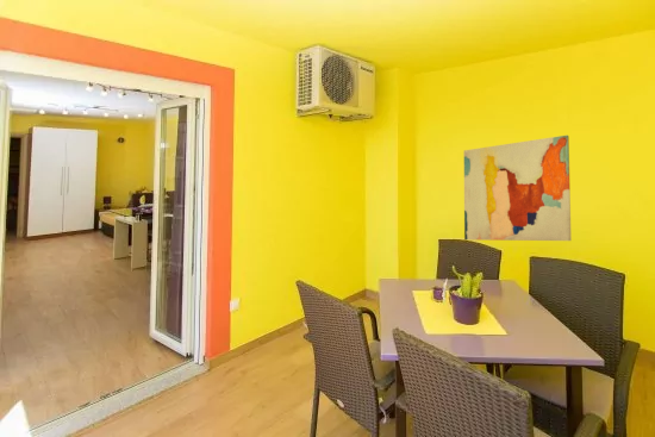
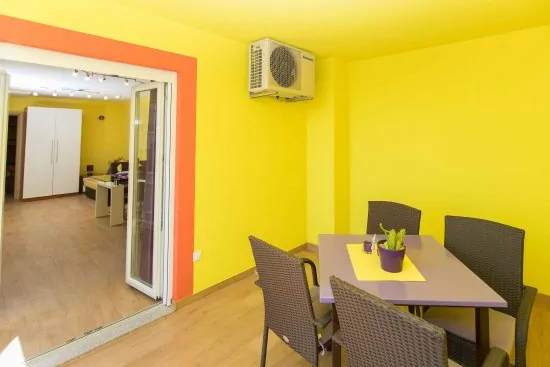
- wall art [463,135,573,242]
